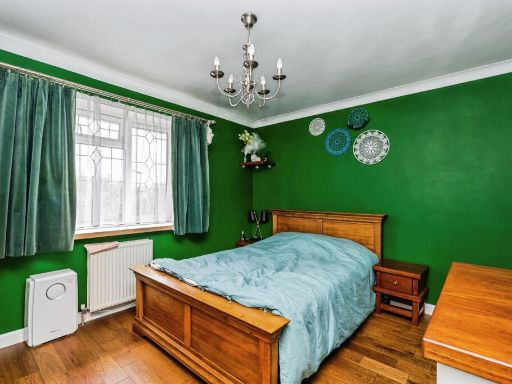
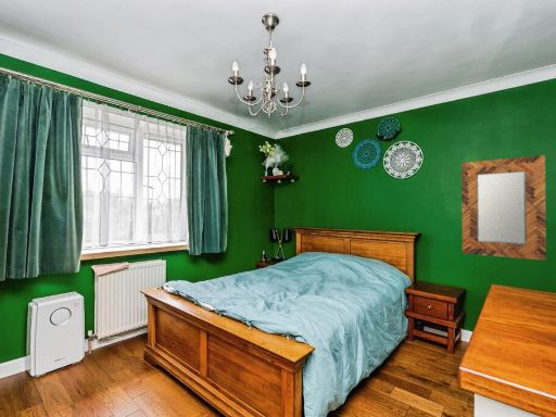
+ home mirror [460,154,547,261]
